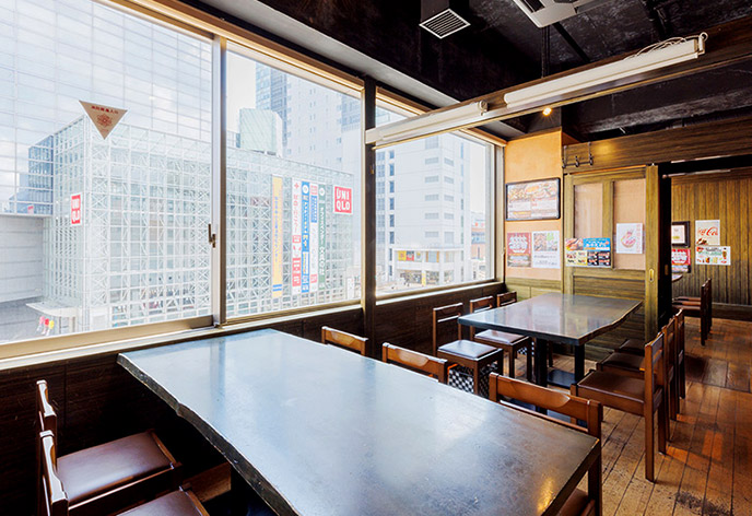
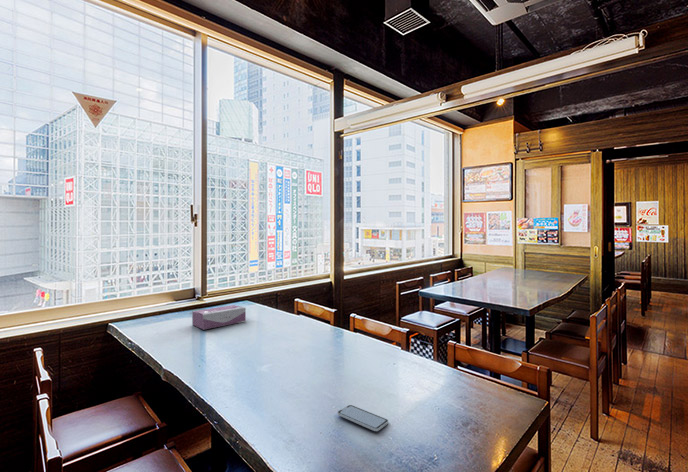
+ tissue box [191,304,247,331]
+ smartphone [337,404,389,432]
